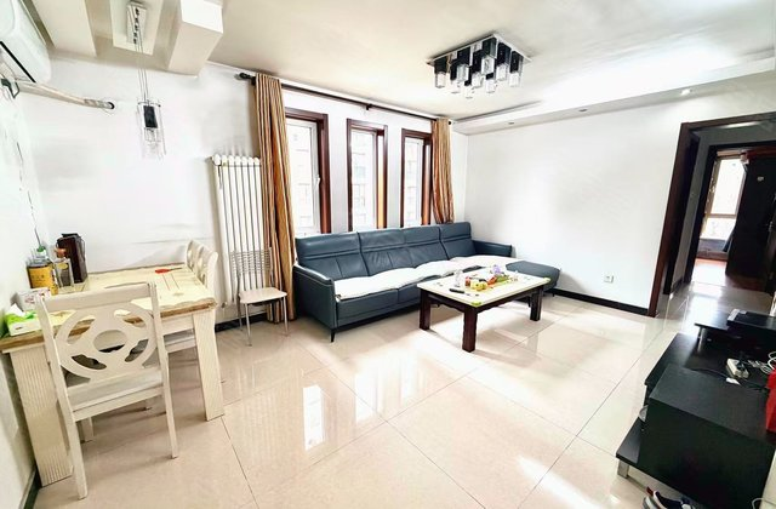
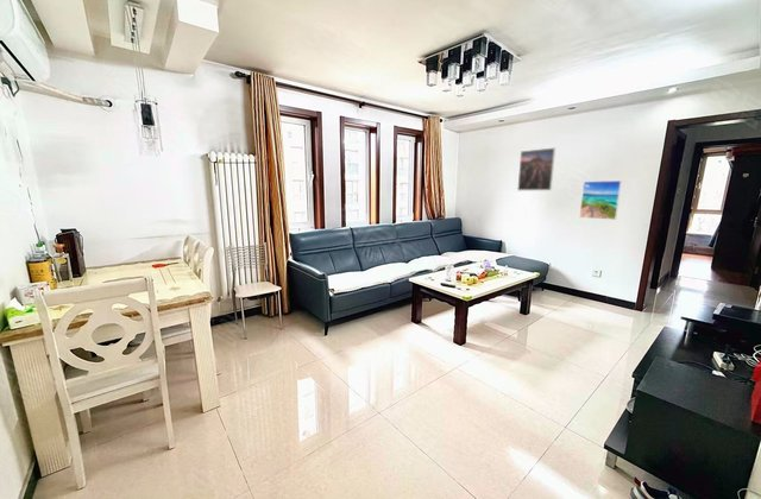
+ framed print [578,179,623,221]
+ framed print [516,146,556,191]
